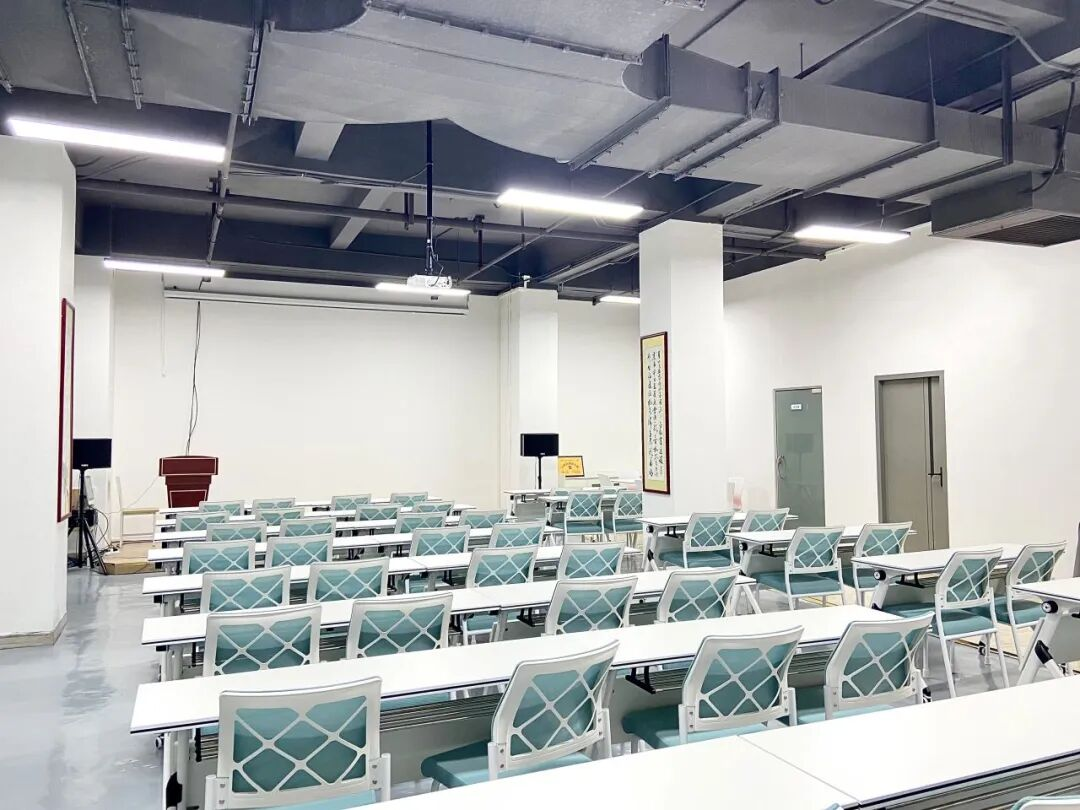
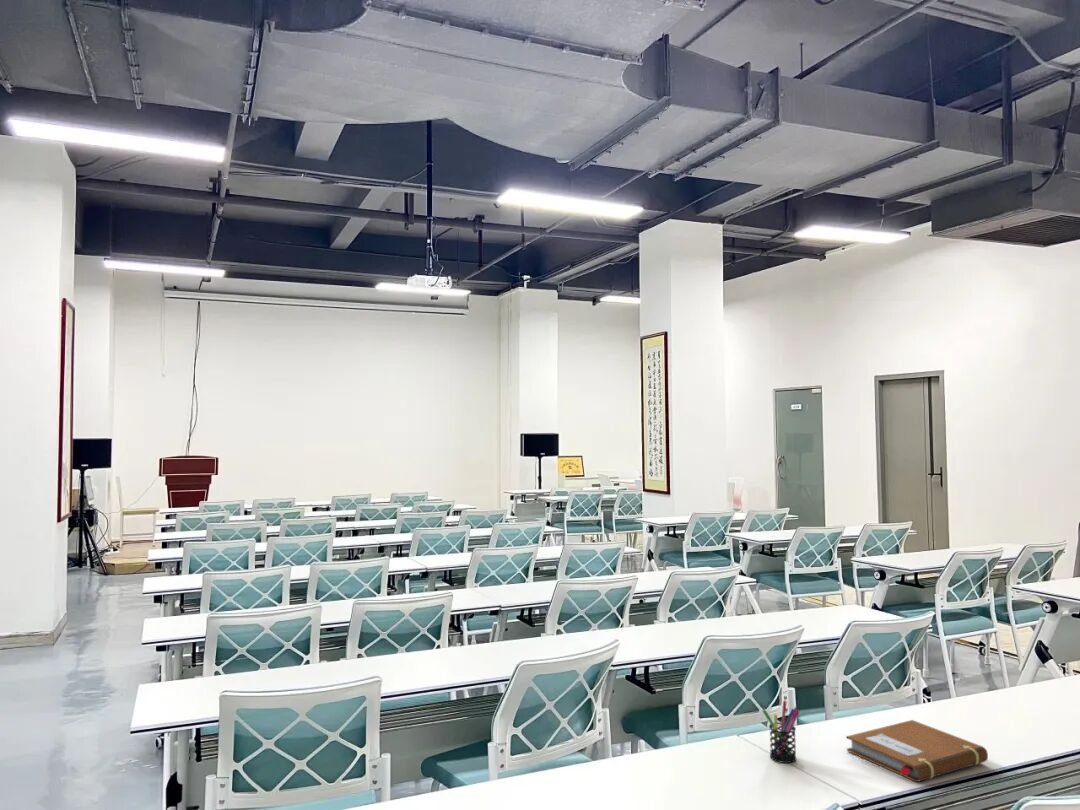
+ notebook [845,719,989,783]
+ pen holder [762,700,800,764]
